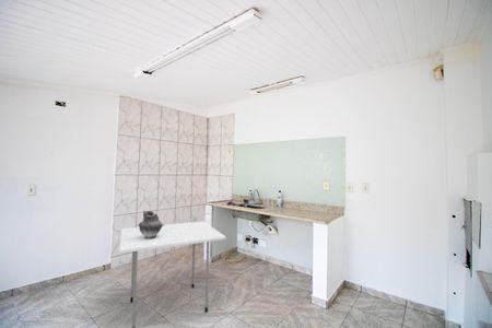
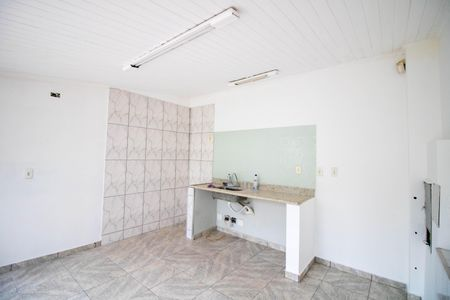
- ceramic jug [138,210,165,239]
- dining table [118,221,227,328]
